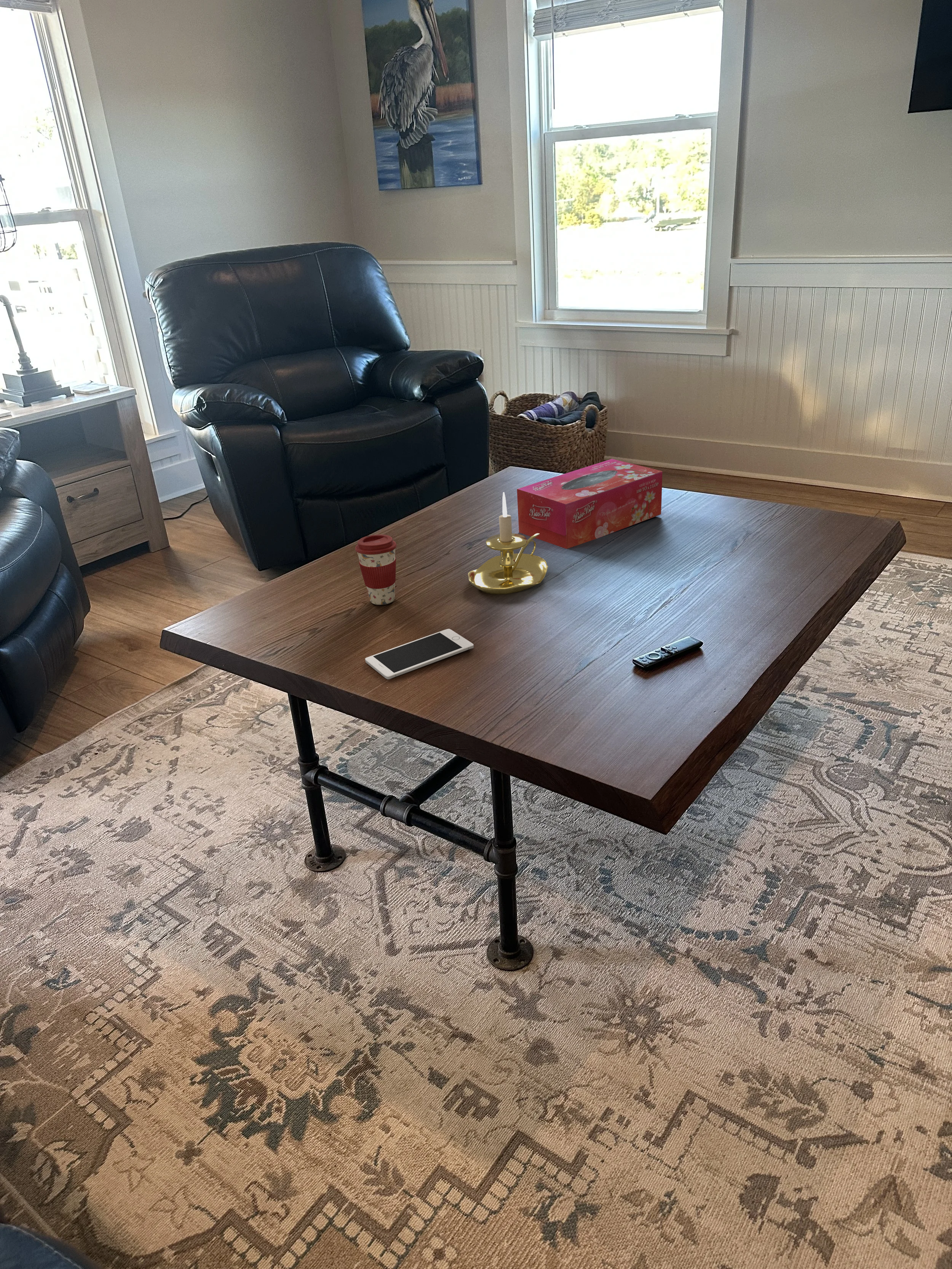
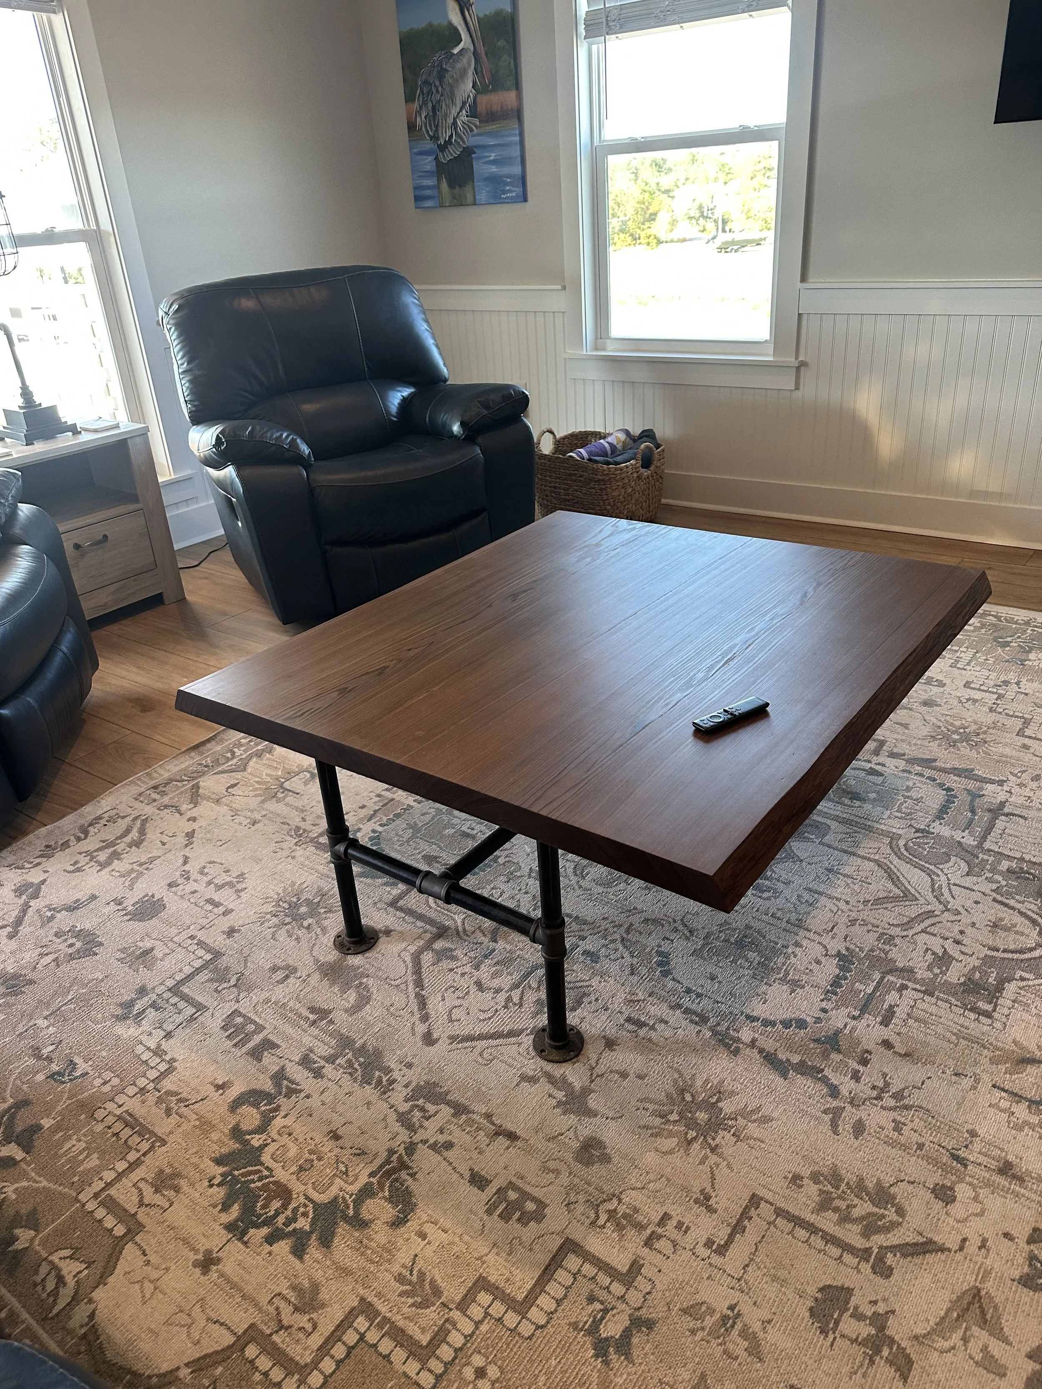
- coffee cup [355,534,397,605]
- tissue box [517,458,663,549]
- candle holder [468,492,548,595]
- cell phone [365,629,474,680]
